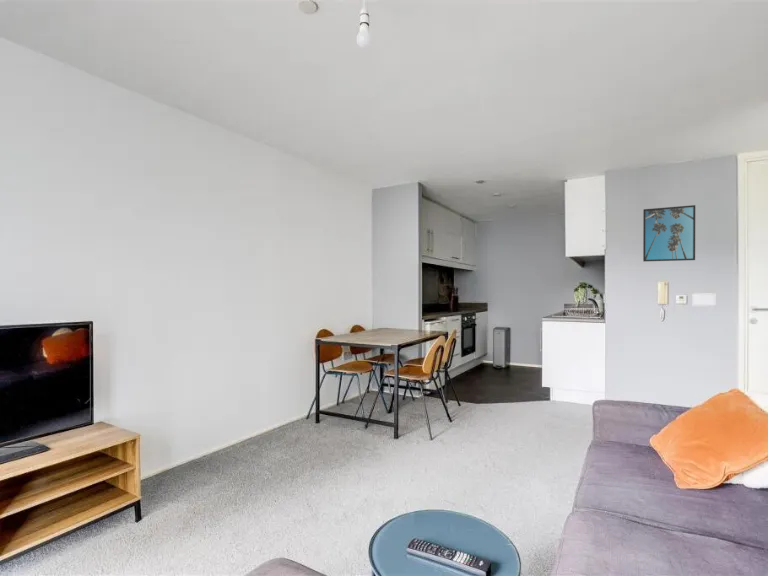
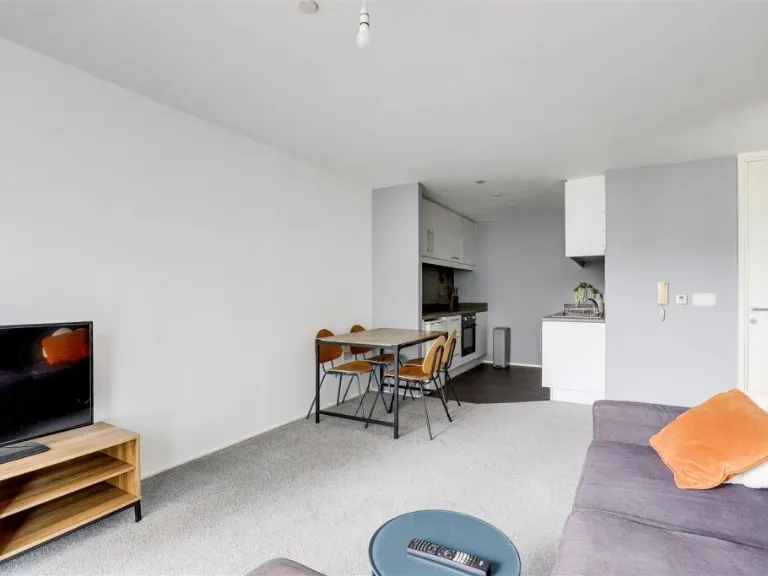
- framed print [642,204,696,262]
